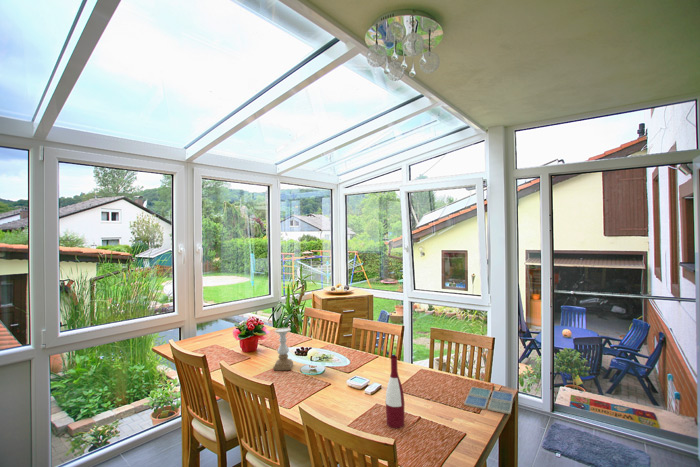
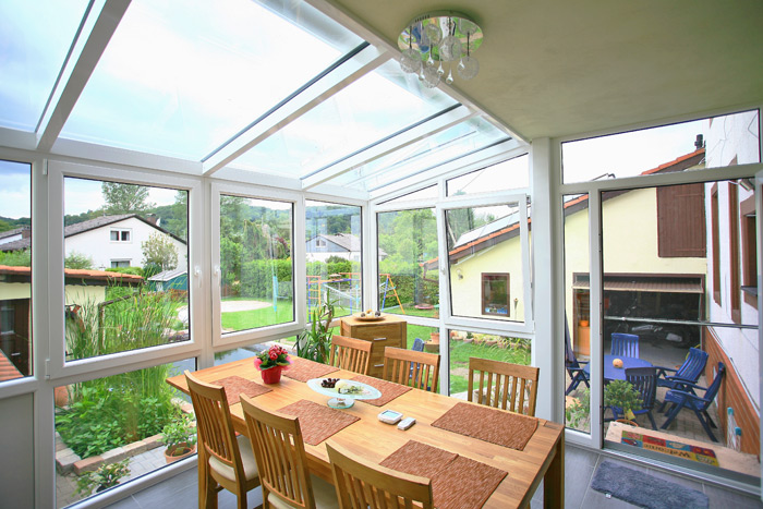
- alcohol [385,355,405,429]
- drink coaster [463,386,515,415]
- candle holder [273,327,294,371]
